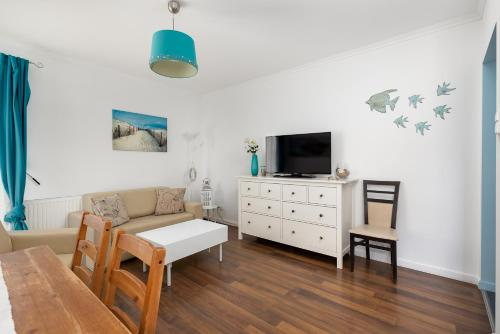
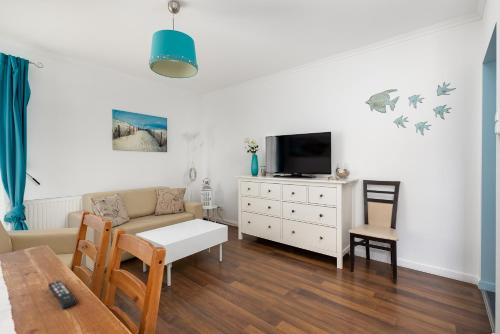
+ remote control [47,279,78,310]
